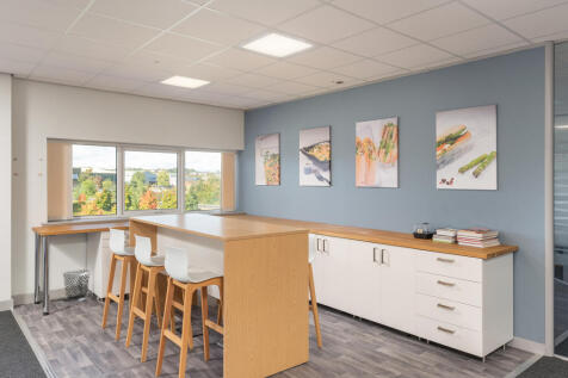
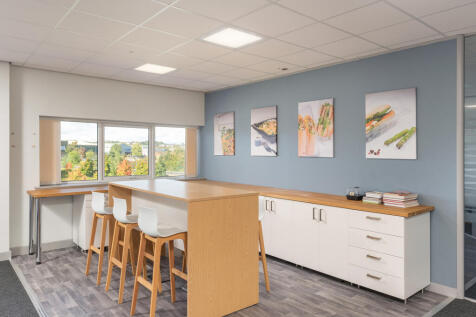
- waste bin [62,268,91,303]
